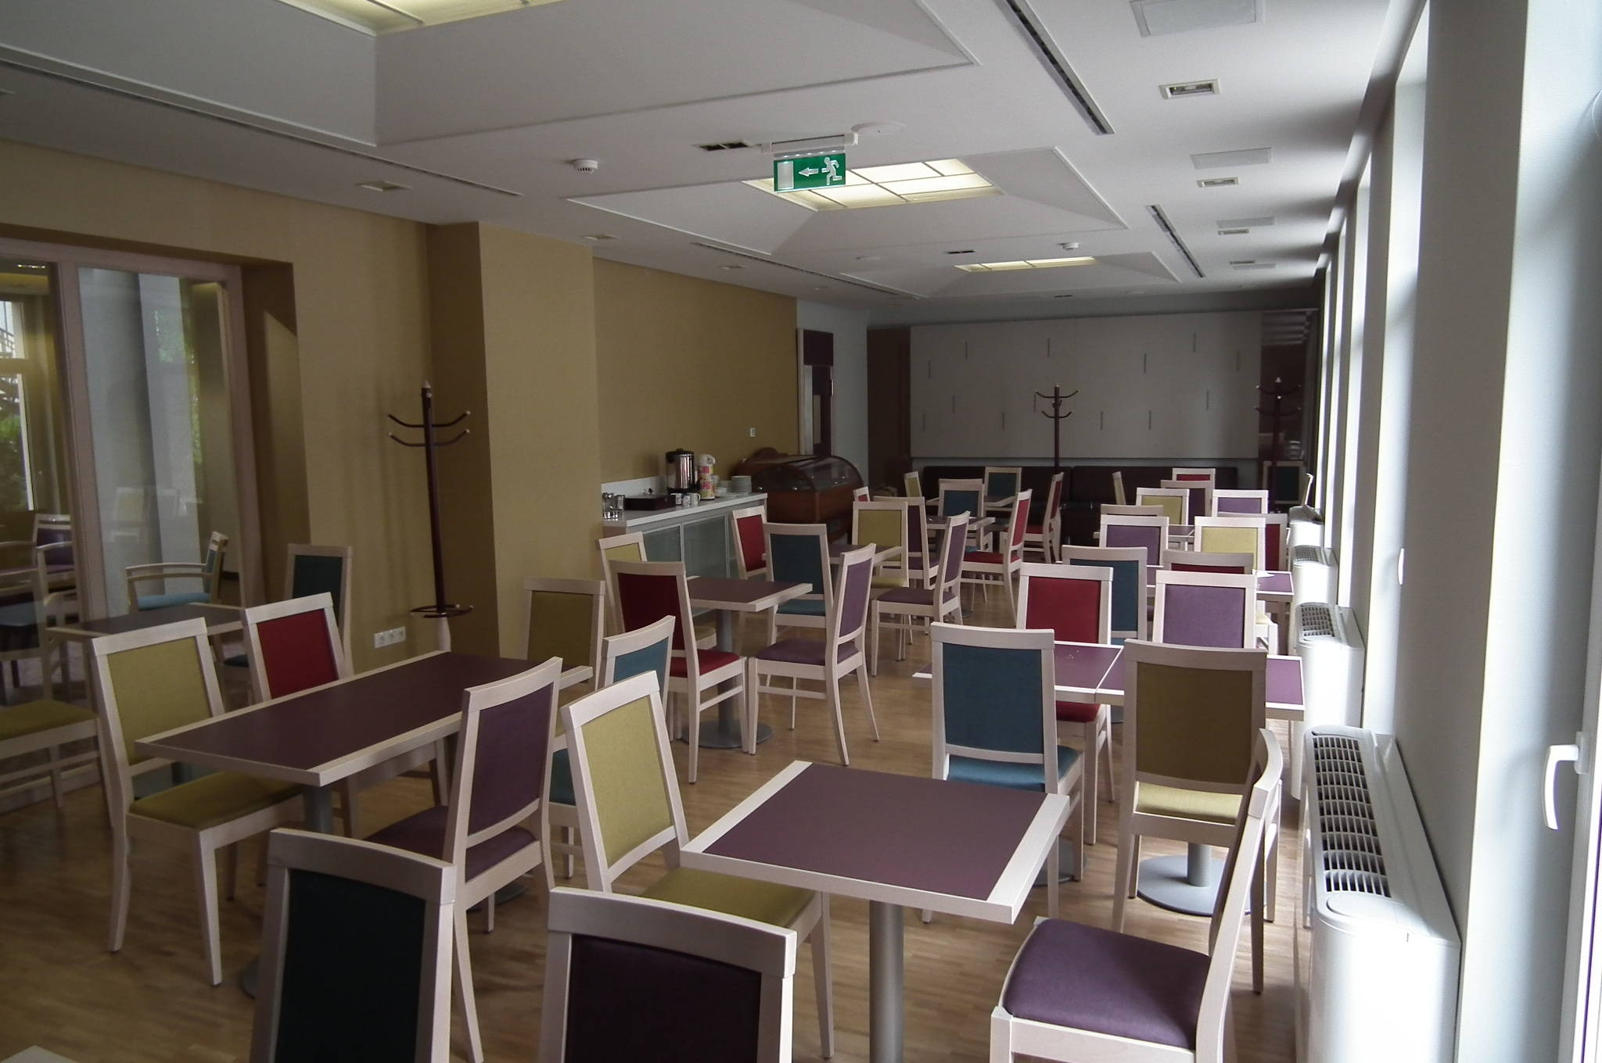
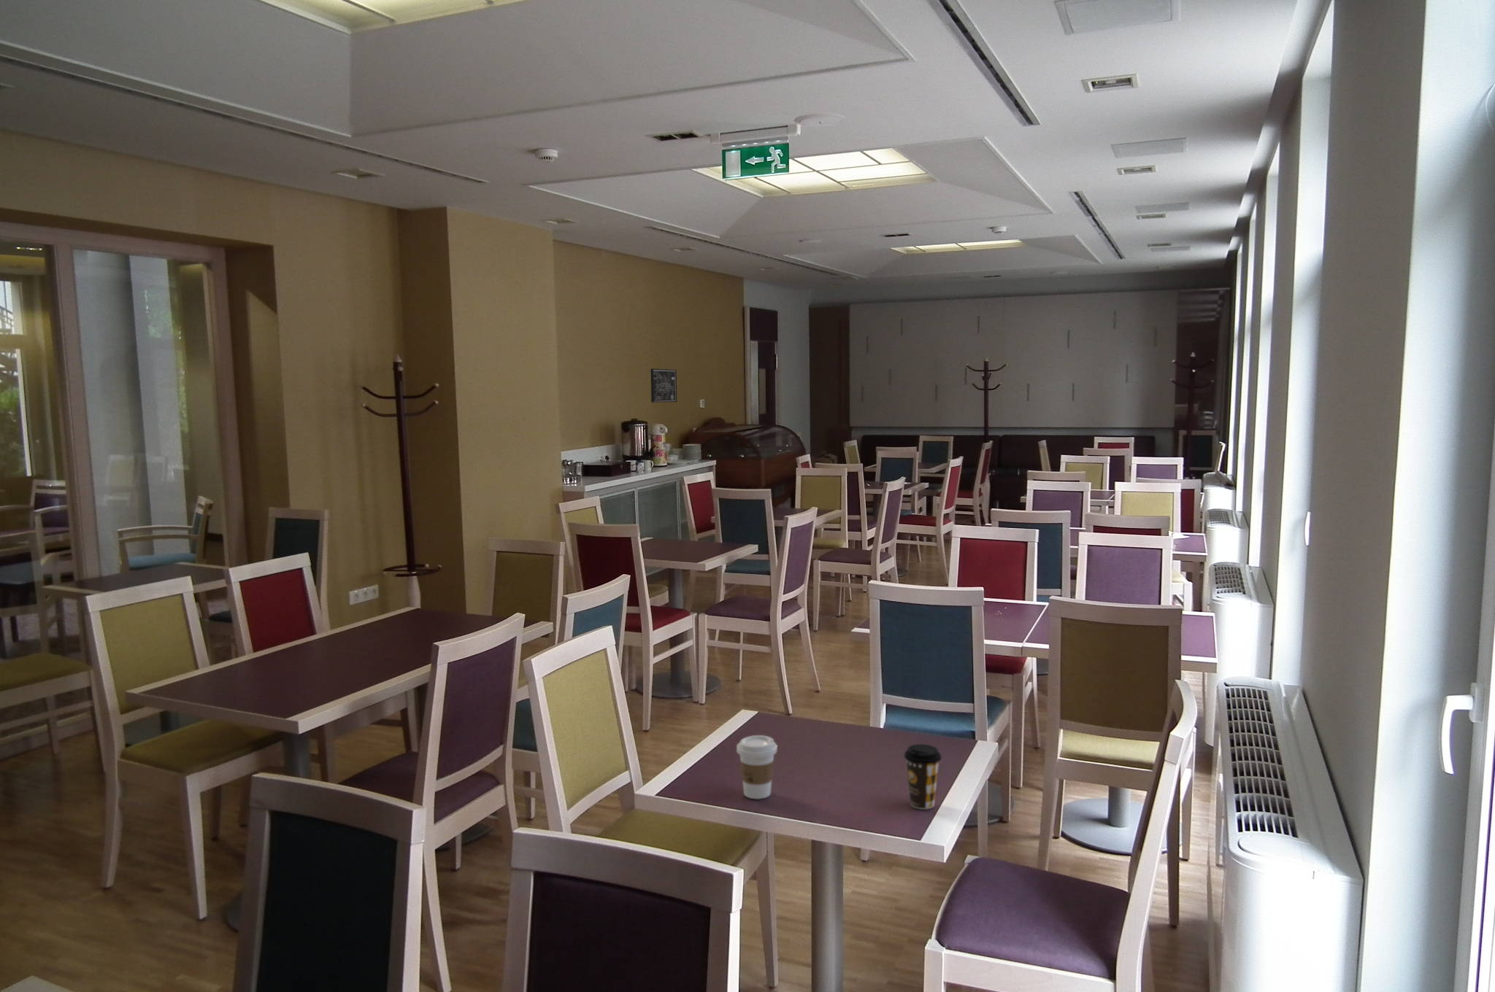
+ coffee cup [904,743,942,810]
+ coffee cup [735,734,779,799]
+ wall art [650,369,678,403]
